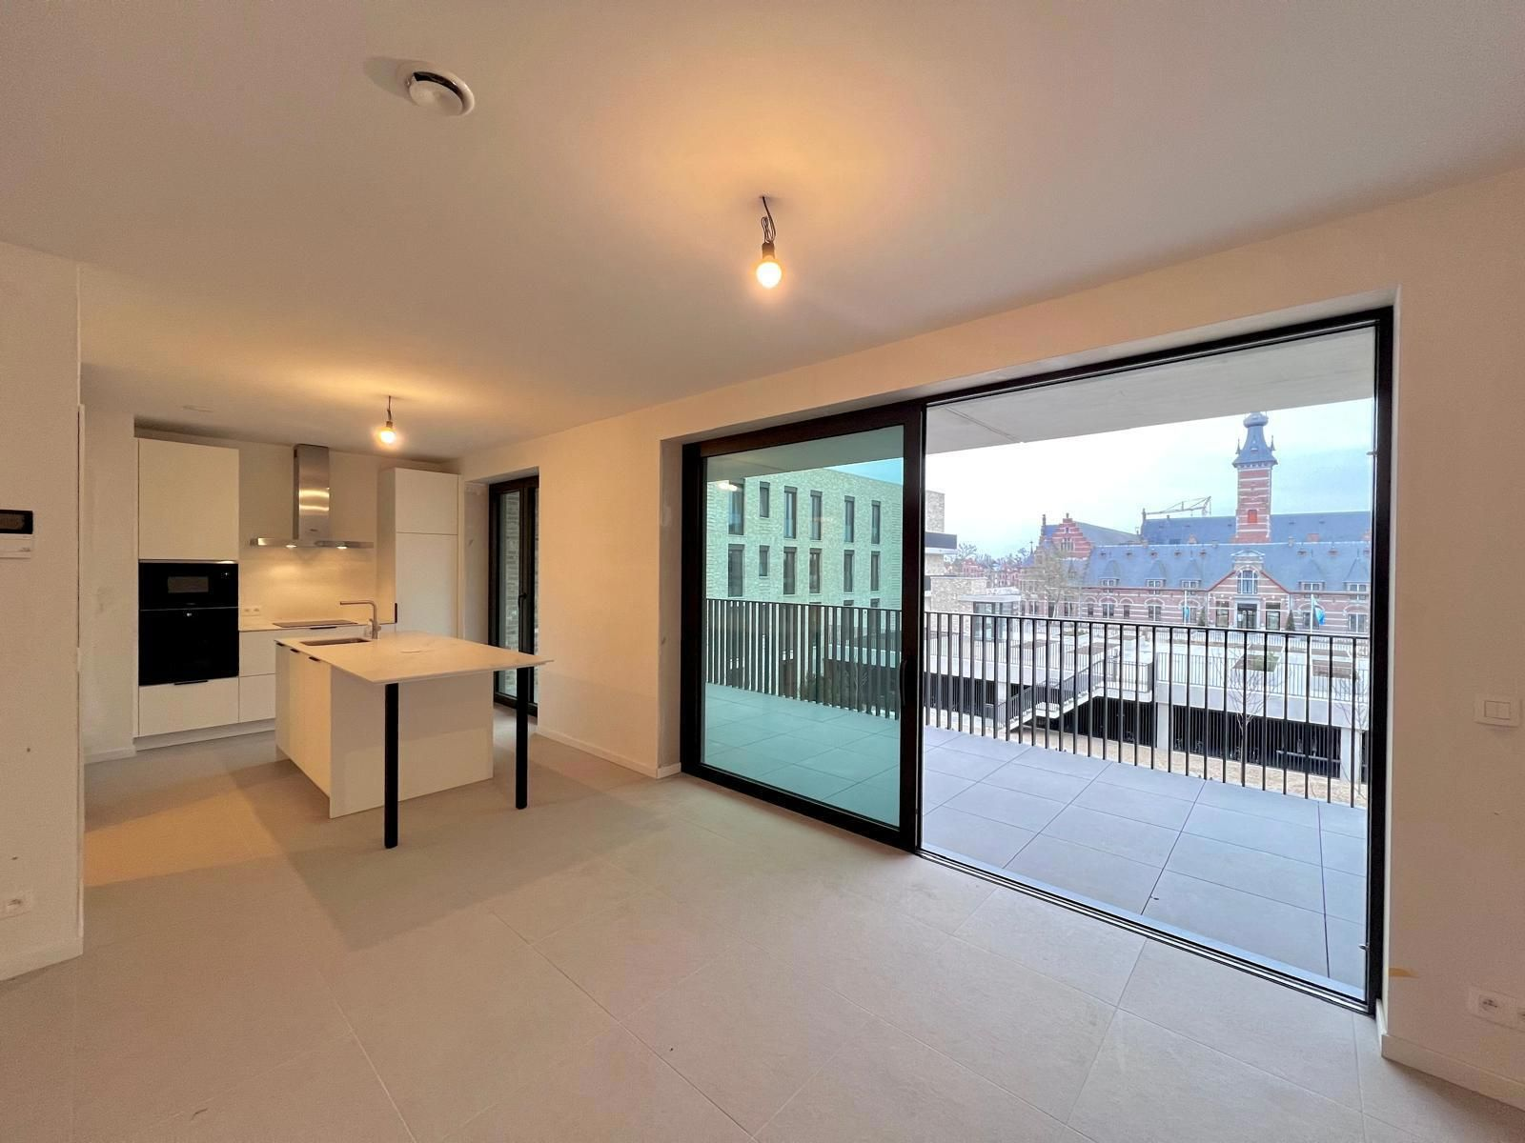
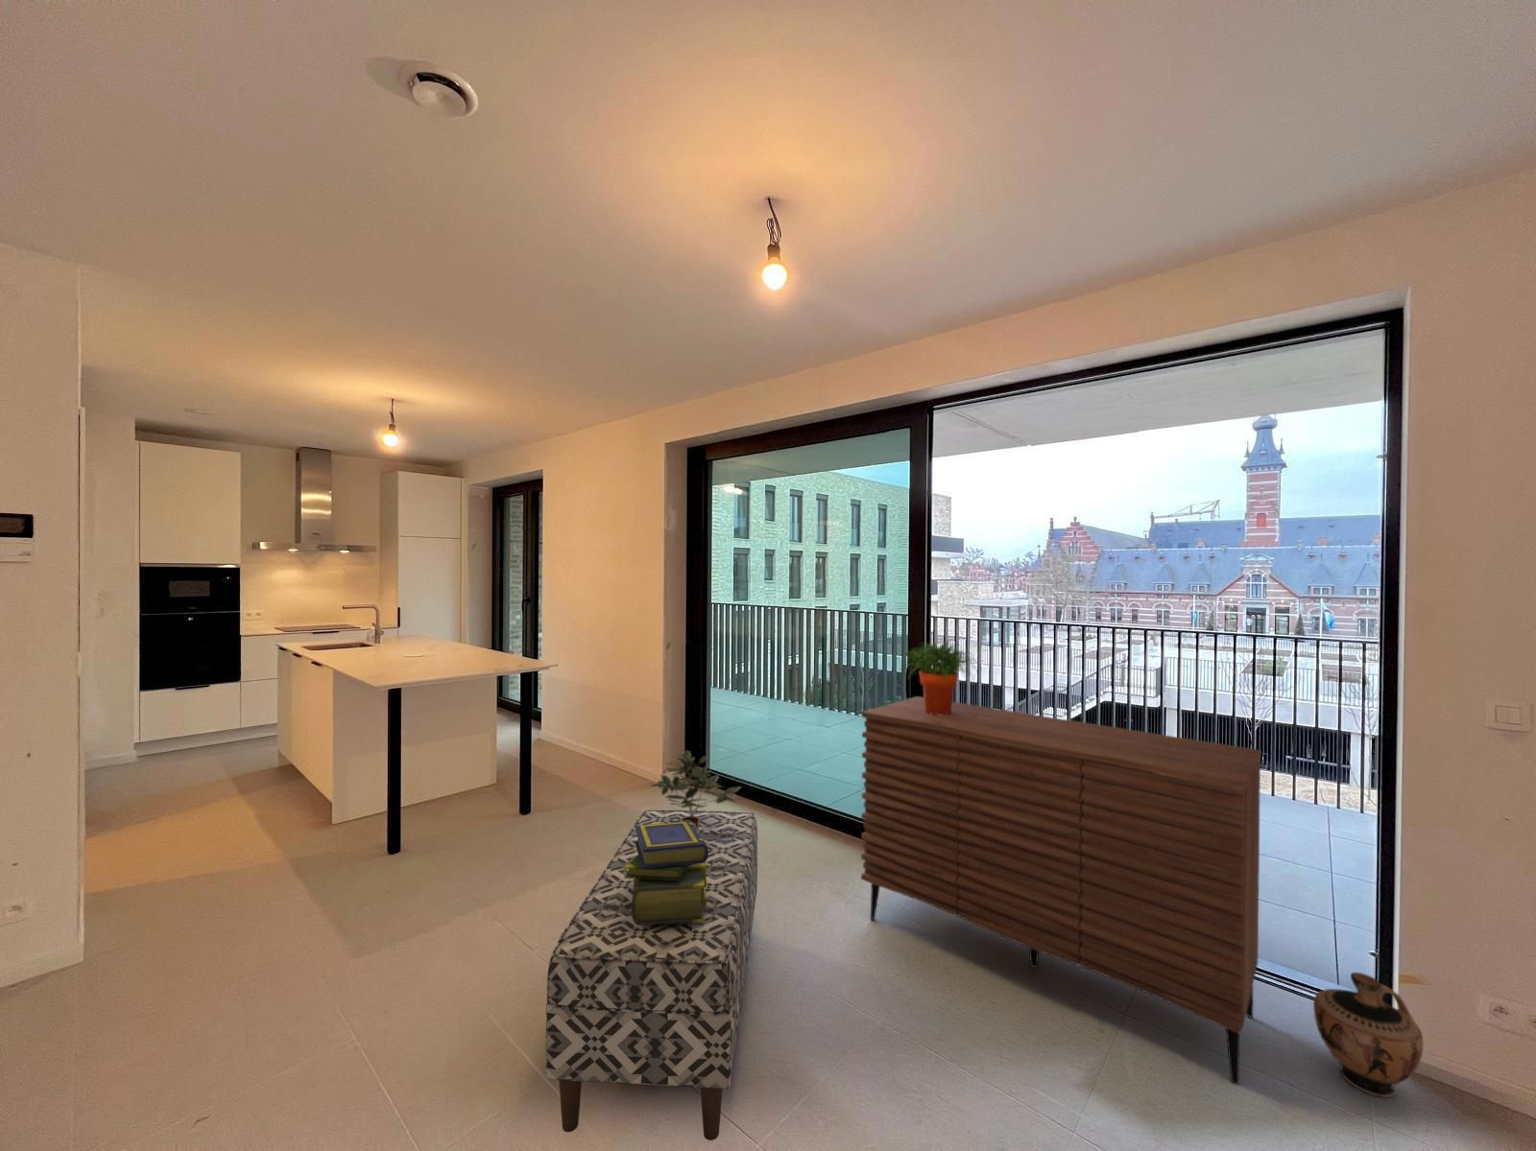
+ sideboard [860,695,1263,1086]
+ potted plant [895,640,982,716]
+ bench [544,809,758,1141]
+ stack of books [624,821,709,926]
+ potted plant [649,750,743,833]
+ ceramic jug [1312,972,1425,1098]
